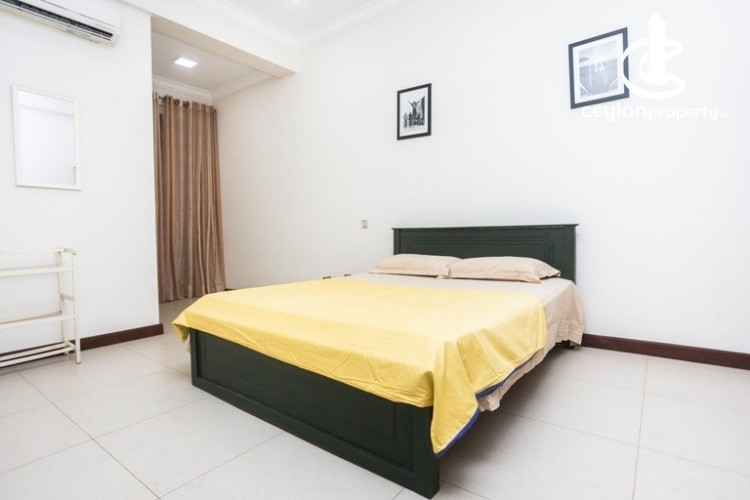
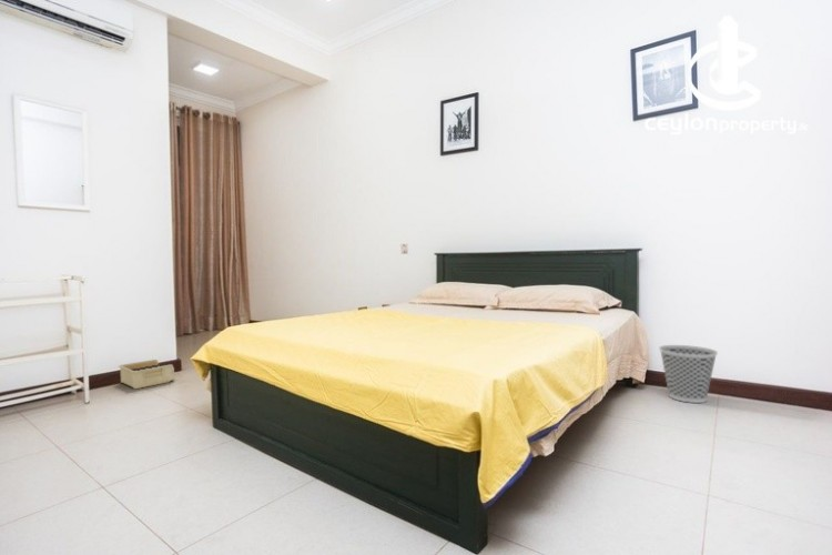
+ wastebasket [658,344,719,404]
+ storage bin [118,359,176,390]
